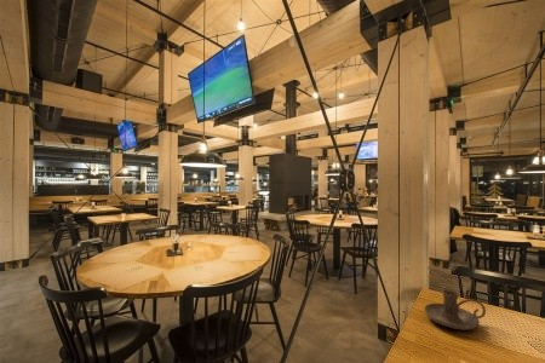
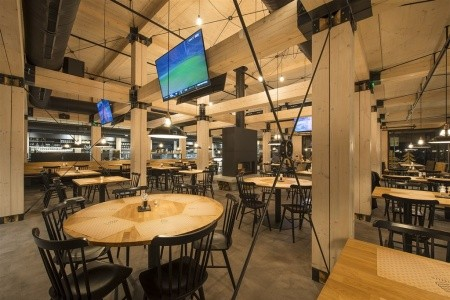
- candle holder [423,288,487,332]
